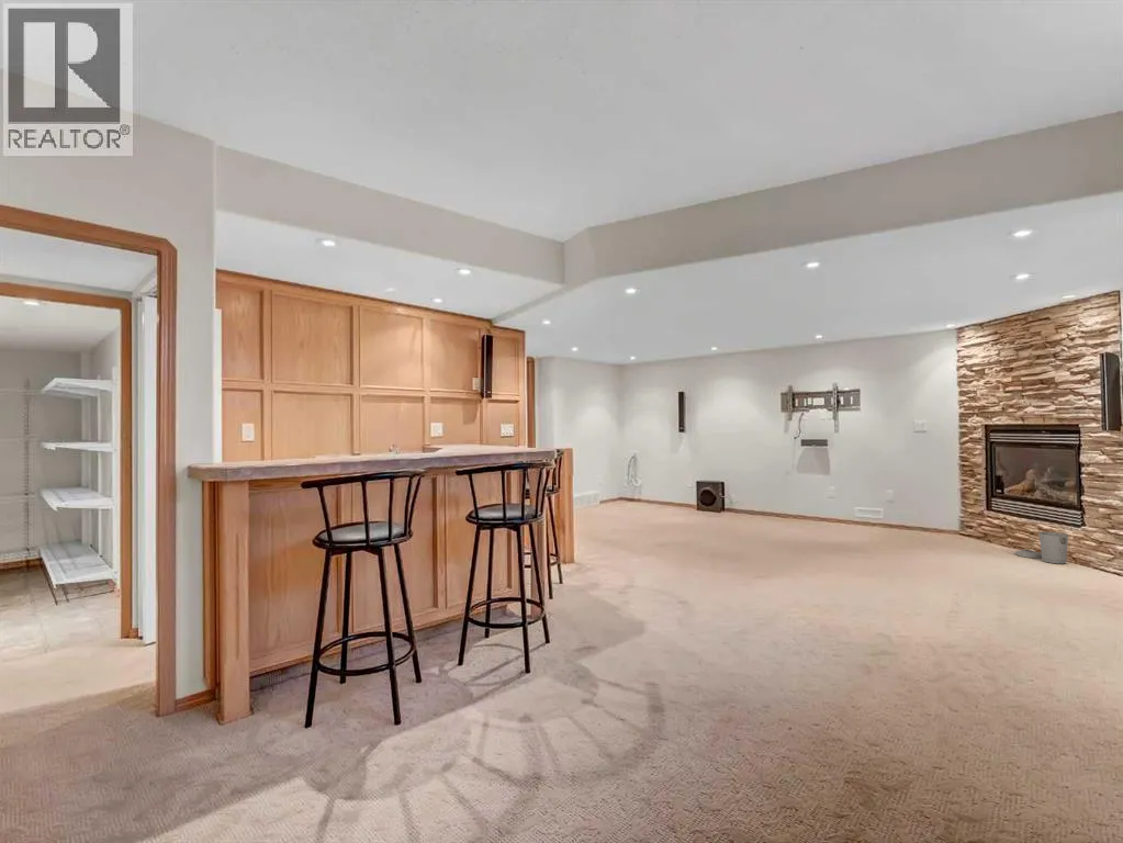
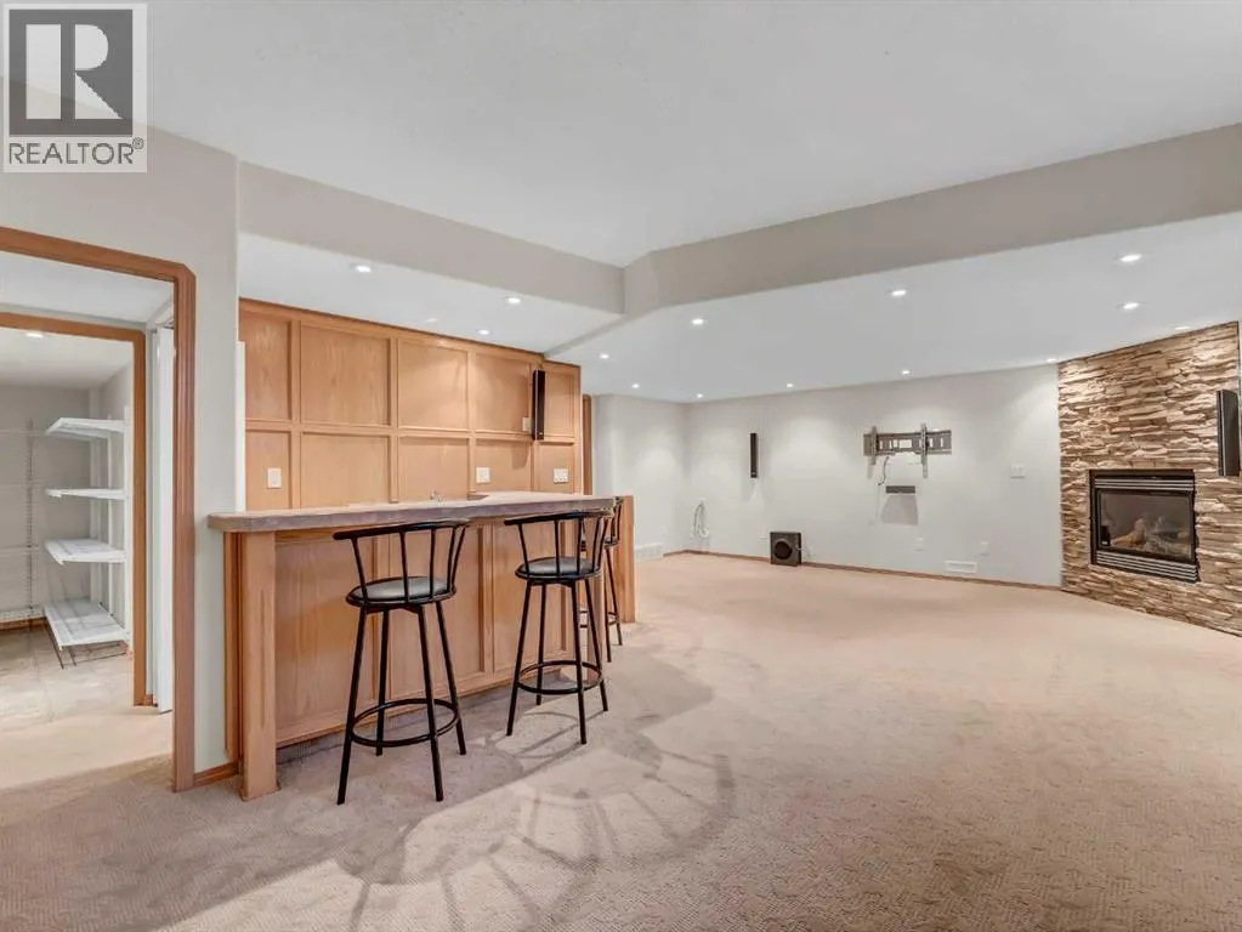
- trash can [1014,531,1069,565]
